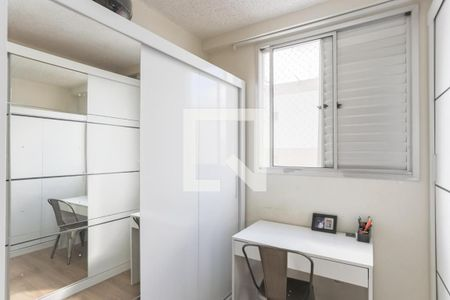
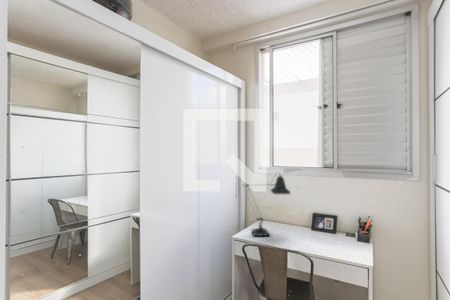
+ desk lamp [241,172,292,237]
